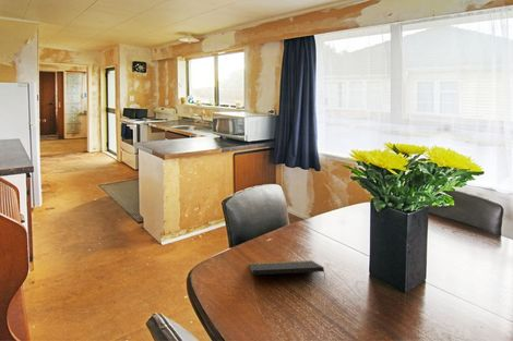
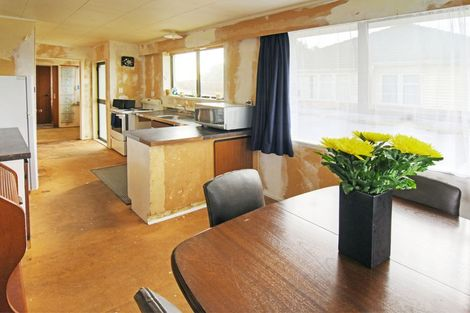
- notepad [248,259,326,280]
